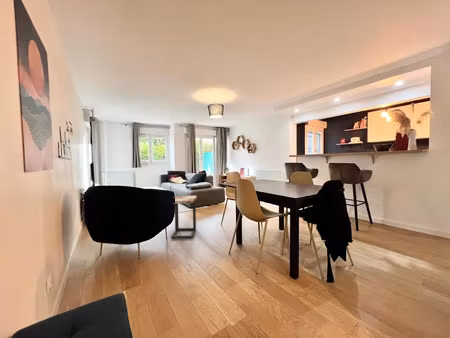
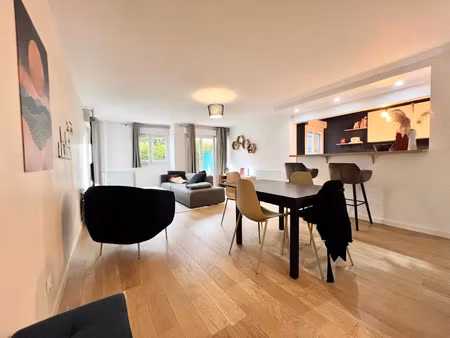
- side table [170,195,198,239]
